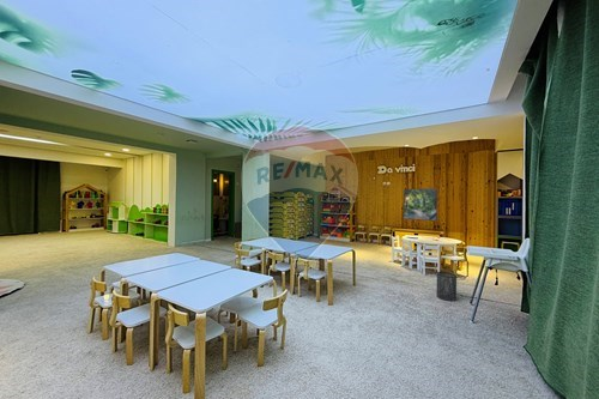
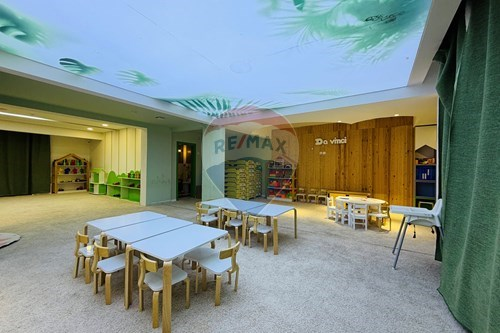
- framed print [403,187,438,222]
- trash can [435,271,458,302]
